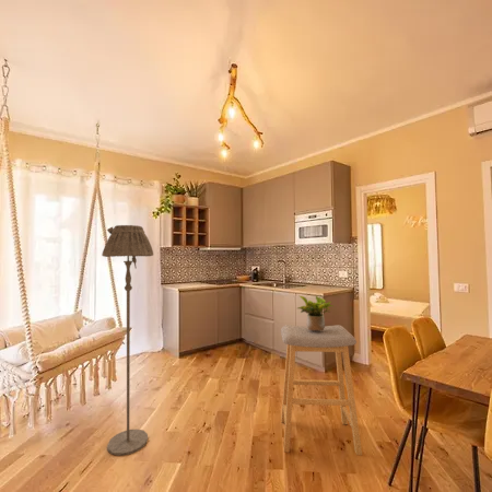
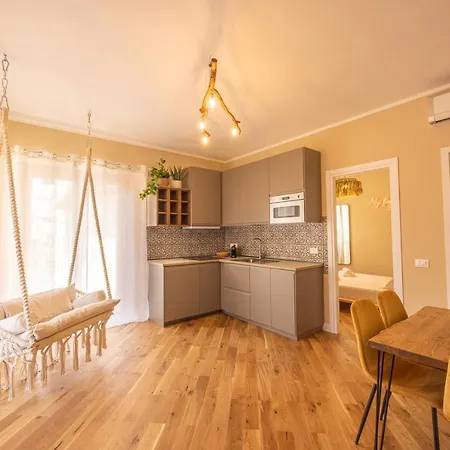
- floor lamp [101,224,154,457]
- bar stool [280,324,363,456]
- potted plant [296,294,335,330]
